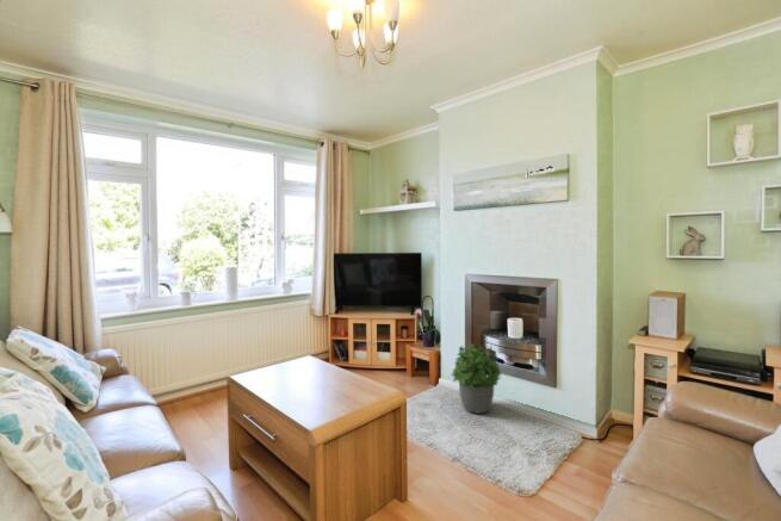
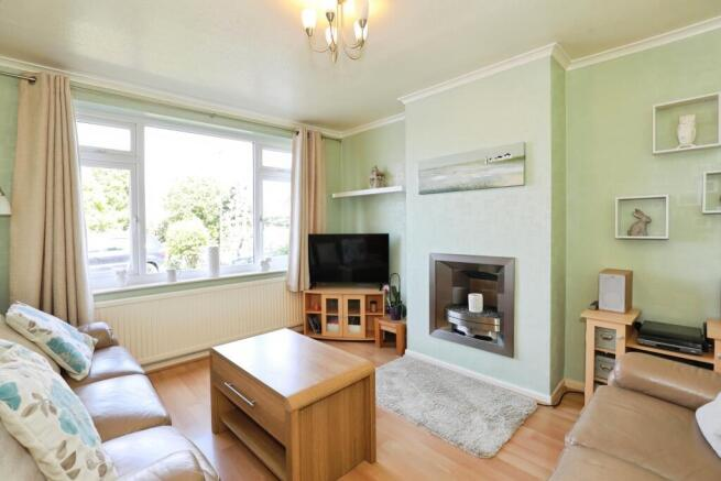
- potted plant [451,342,503,415]
